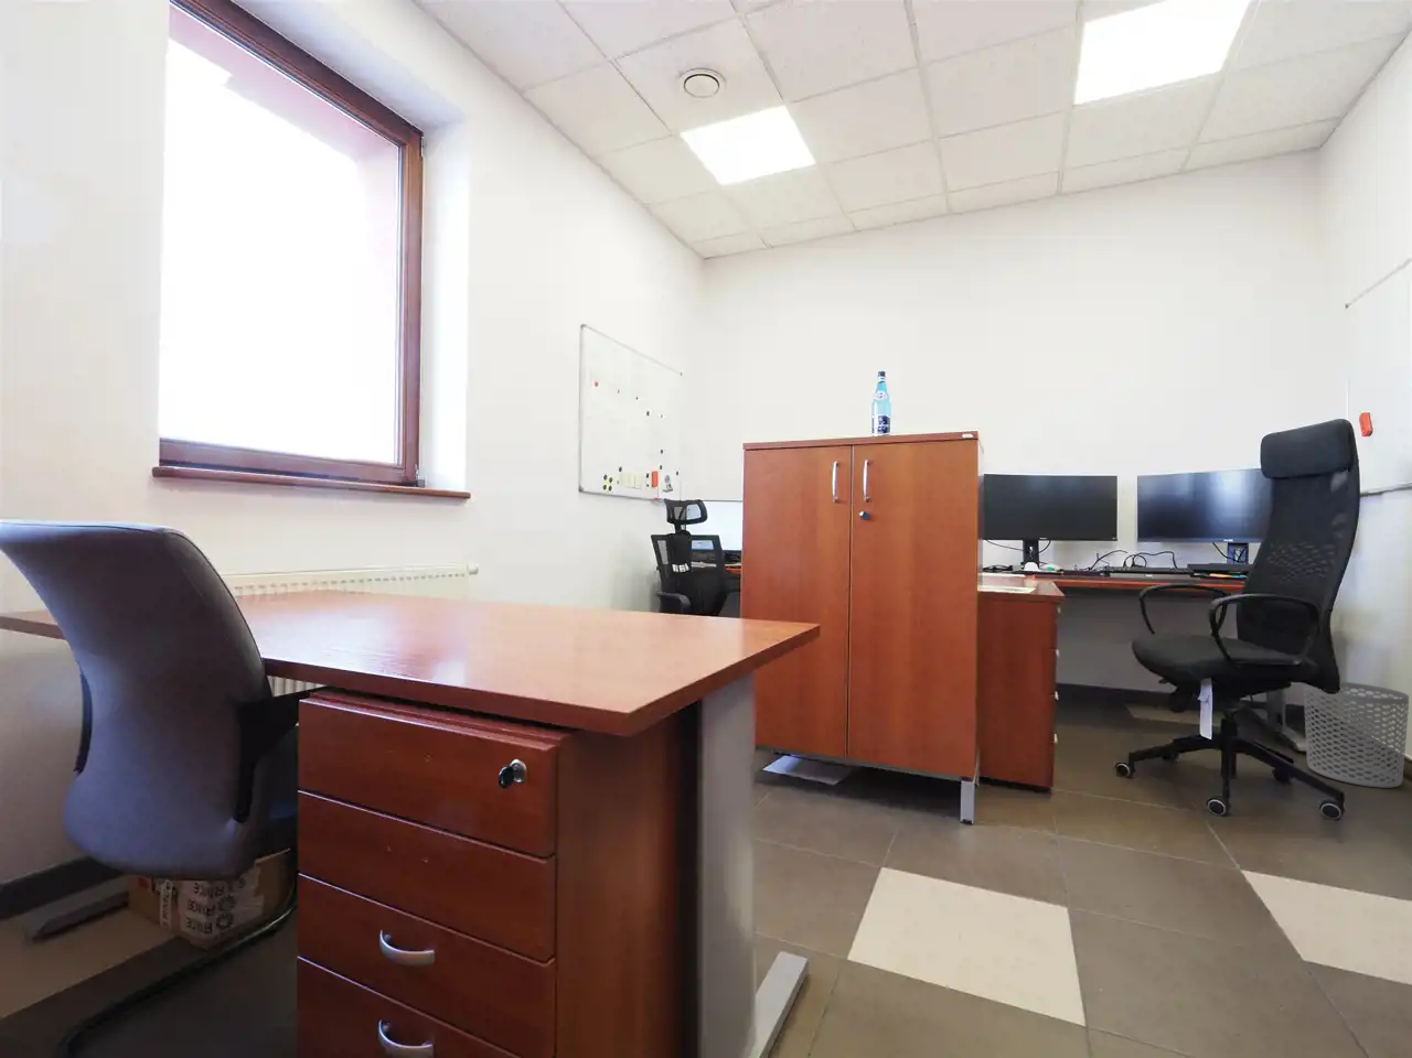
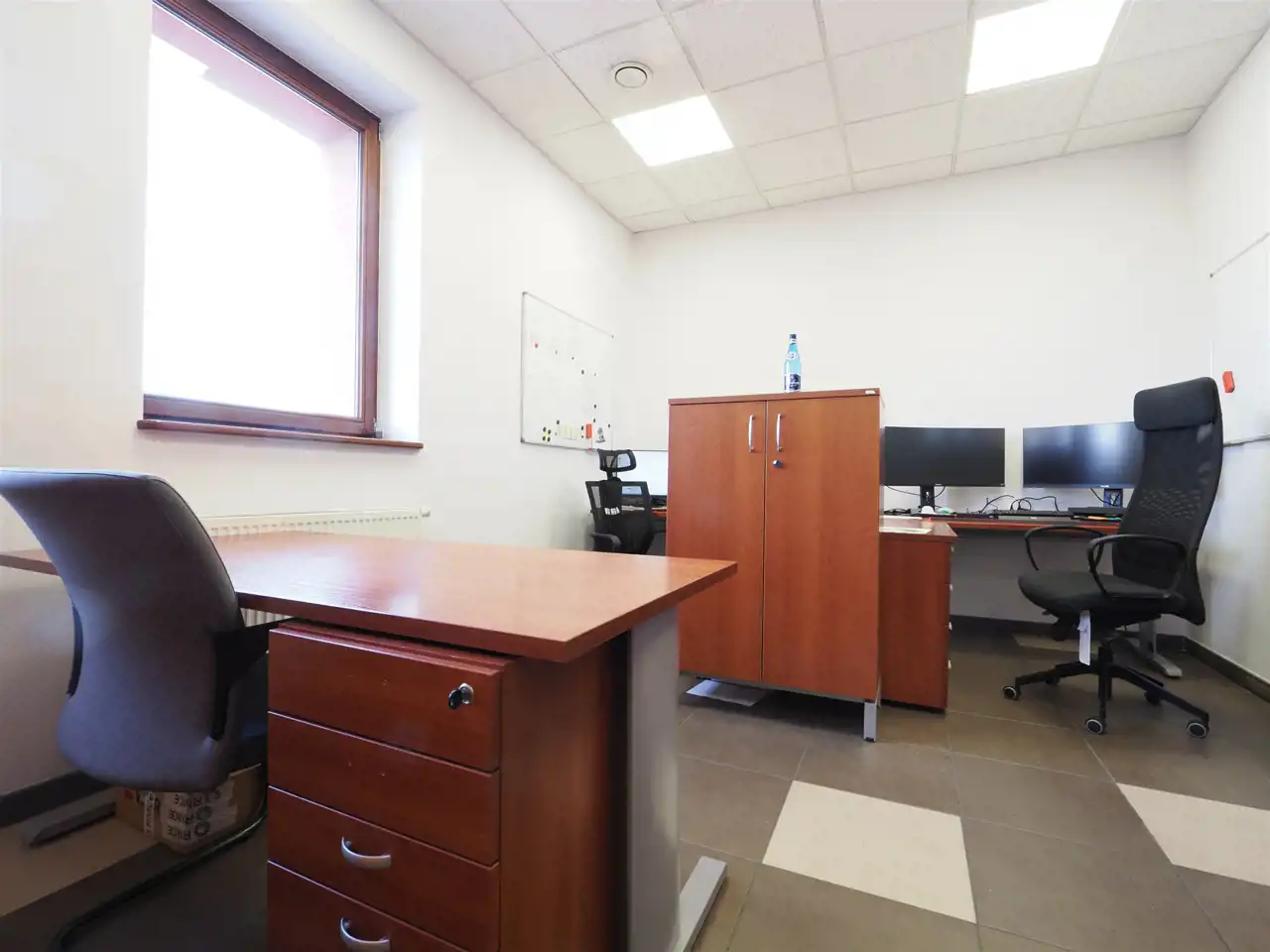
- waste bin [1303,680,1410,789]
